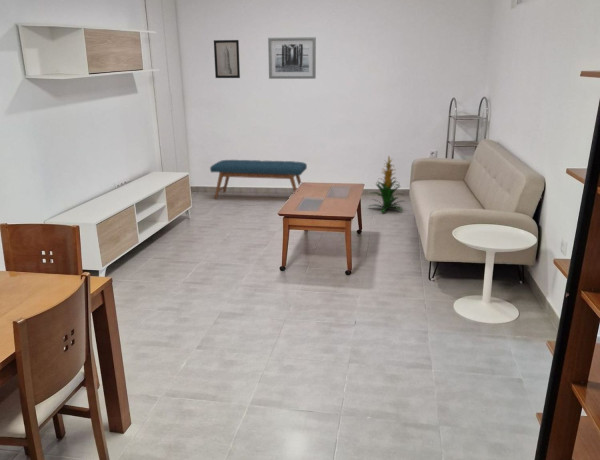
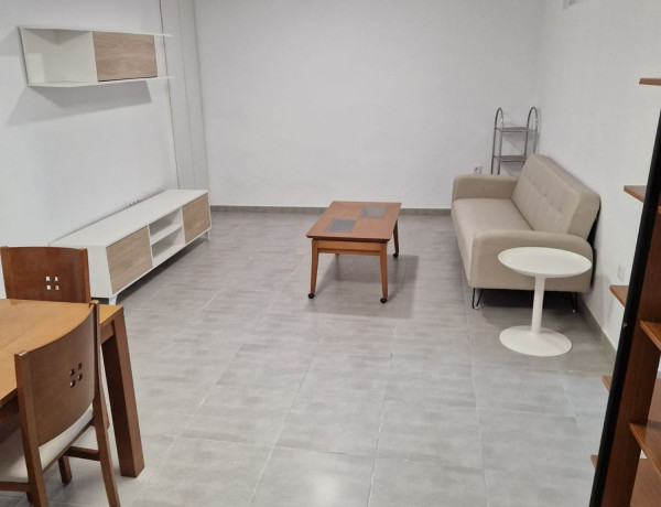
- indoor plant [367,155,407,214]
- wall art [213,39,241,79]
- bench [209,159,308,199]
- wall art [267,36,317,80]
